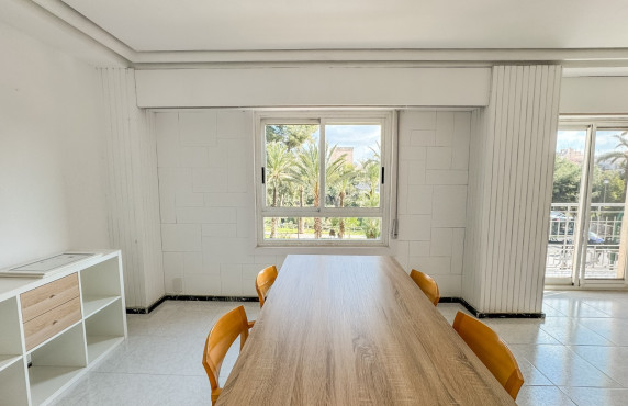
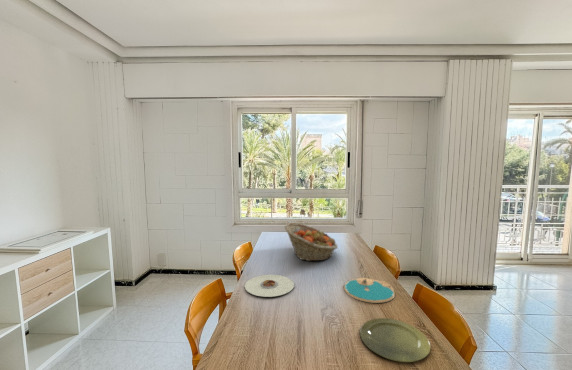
+ plate [359,317,431,363]
+ plate [244,274,295,298]
+ fruit basket [284,222,339,262]
+ plate [343,277,396,304]
